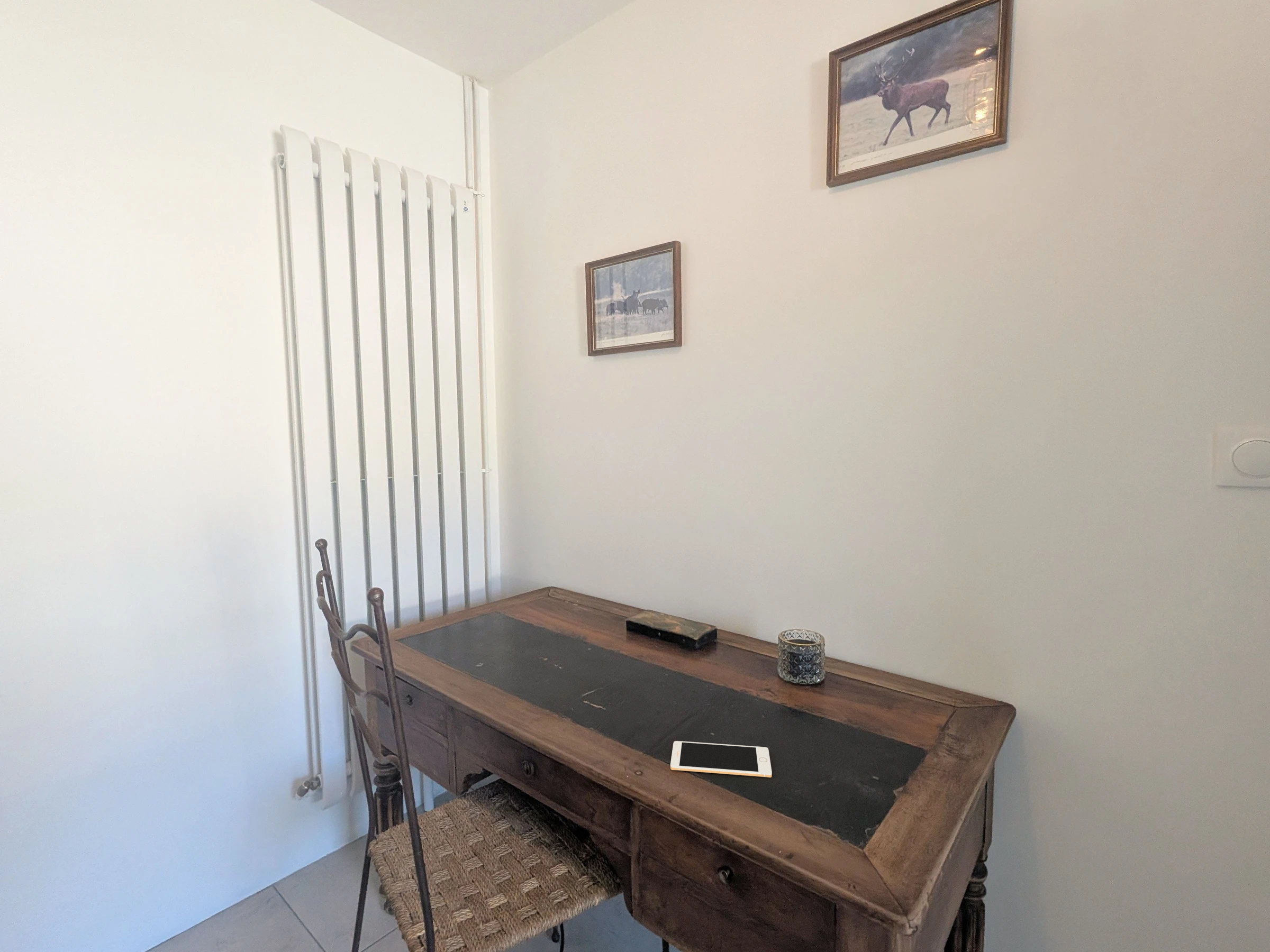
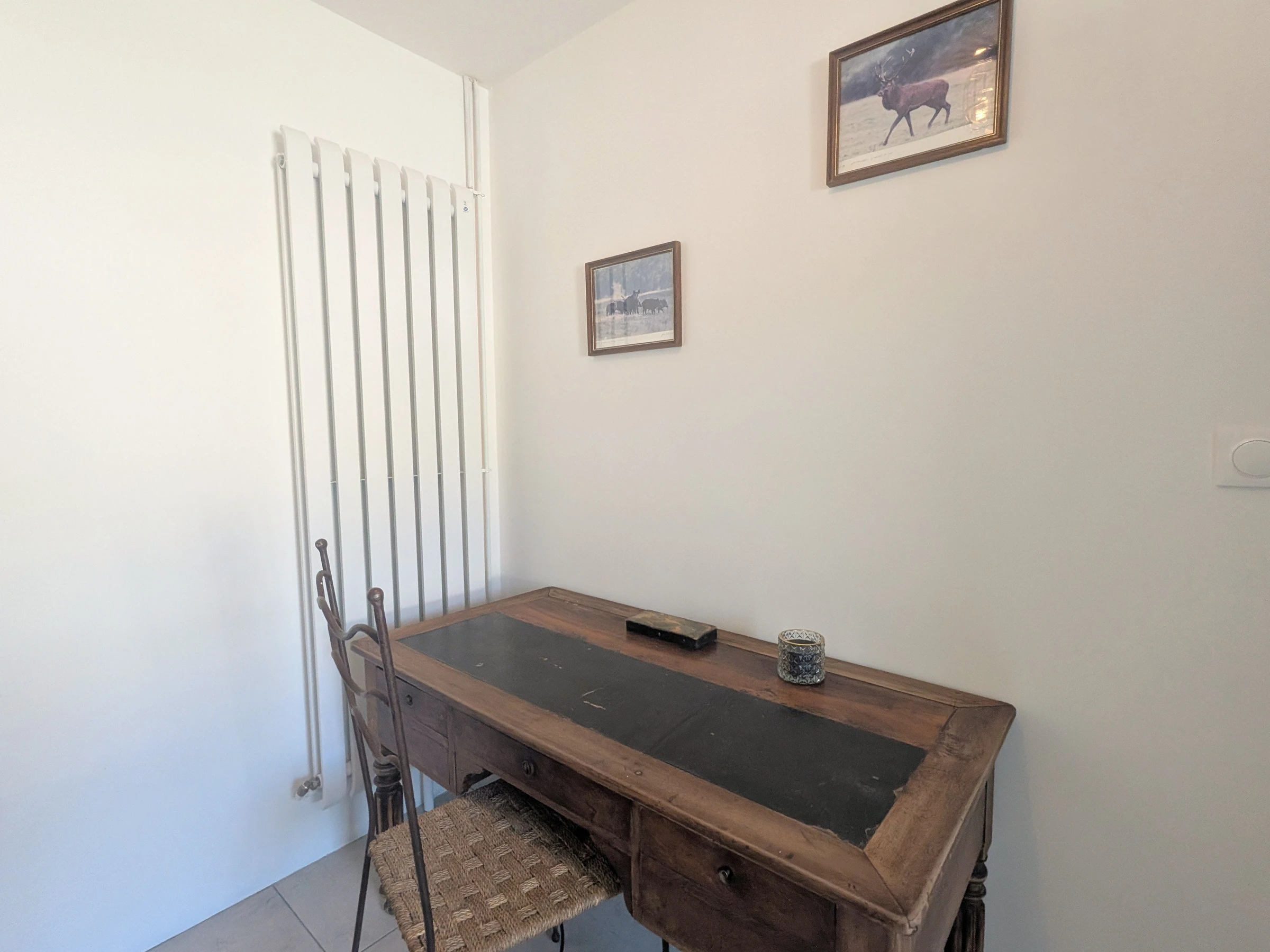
- cell phone [670,740,773,778]
